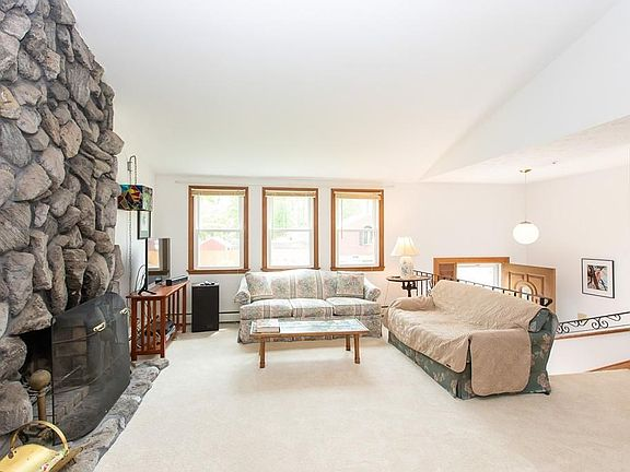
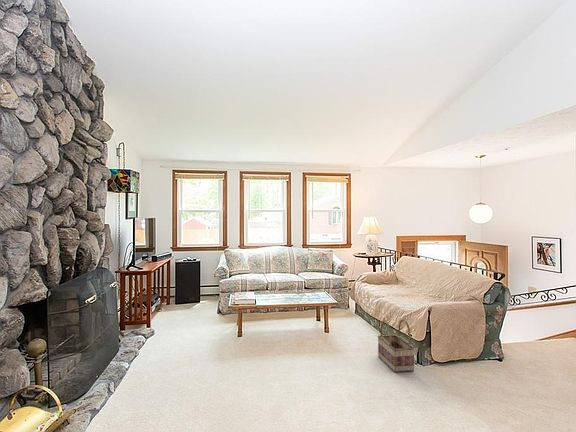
+ basket [377,318,416,373]
